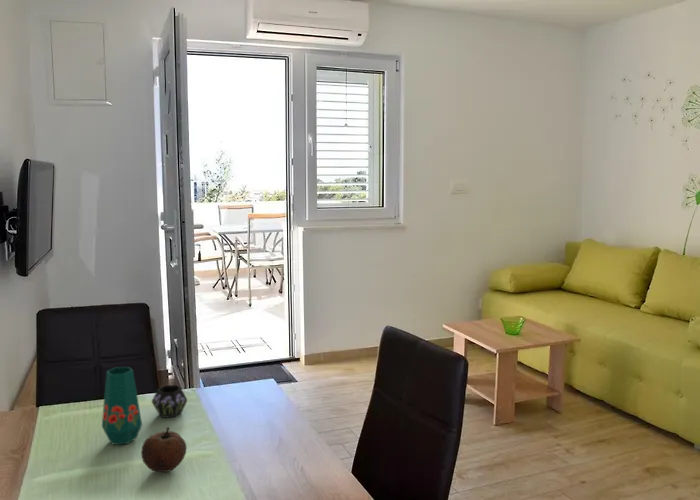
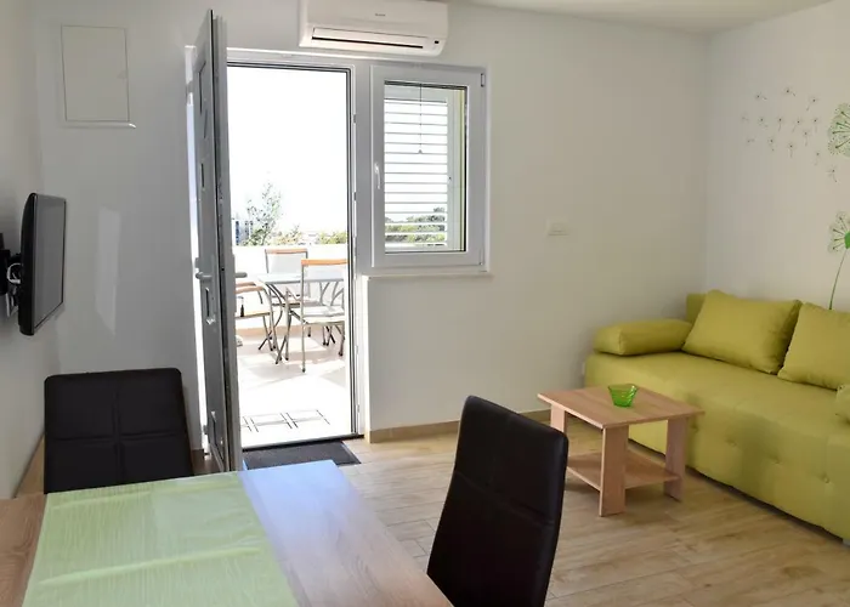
- vase [101,366,188,446]
- fruit [140,426,188,473]
